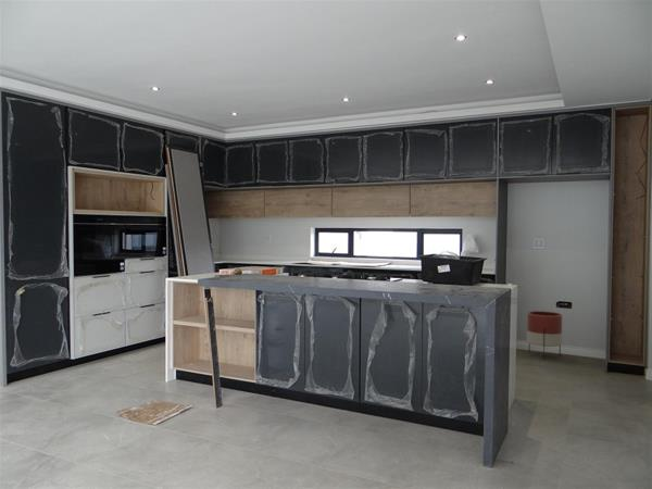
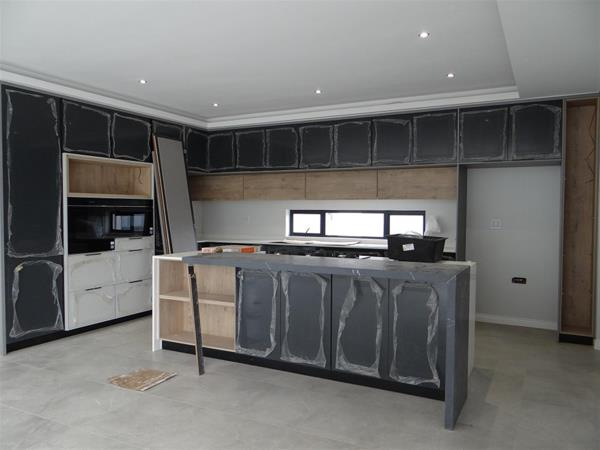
- planter [526,310,563,361]
